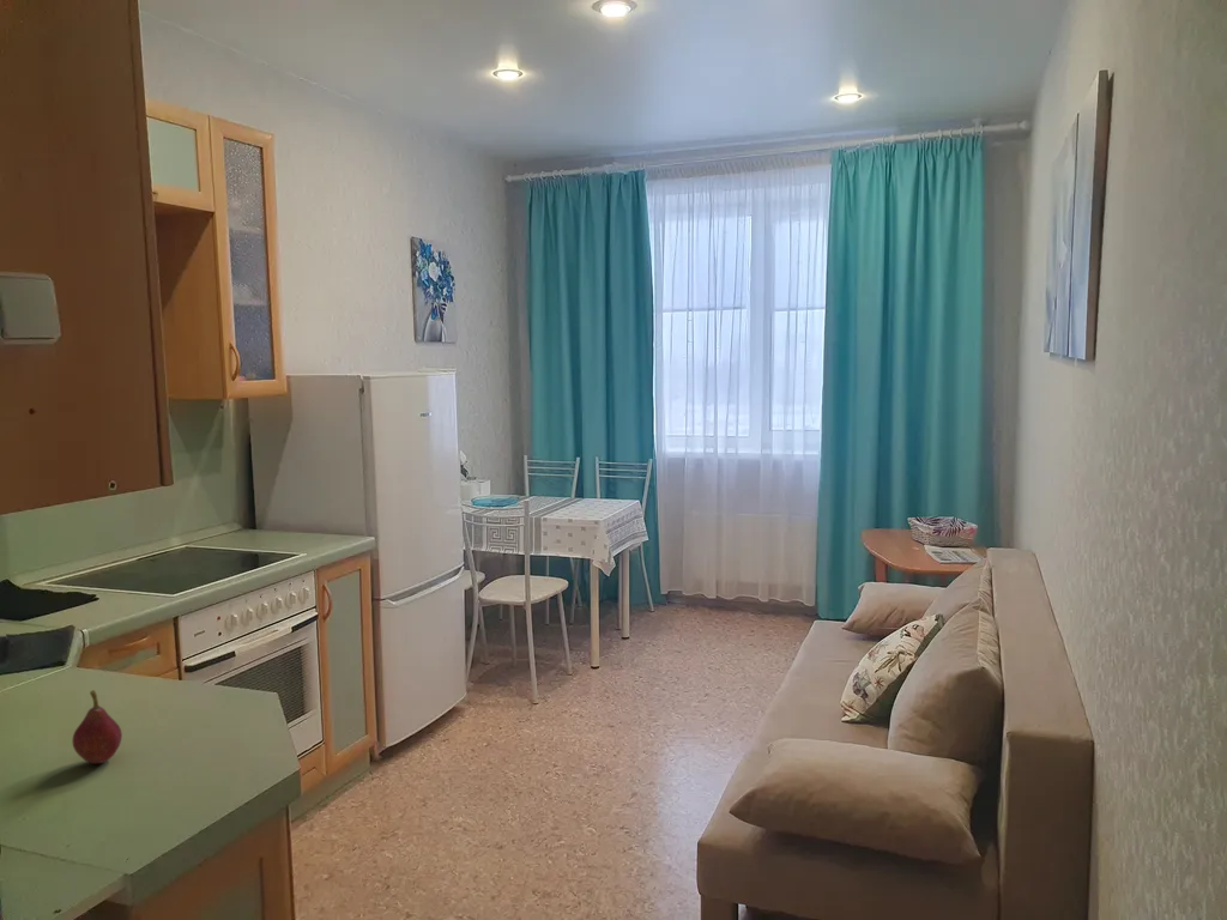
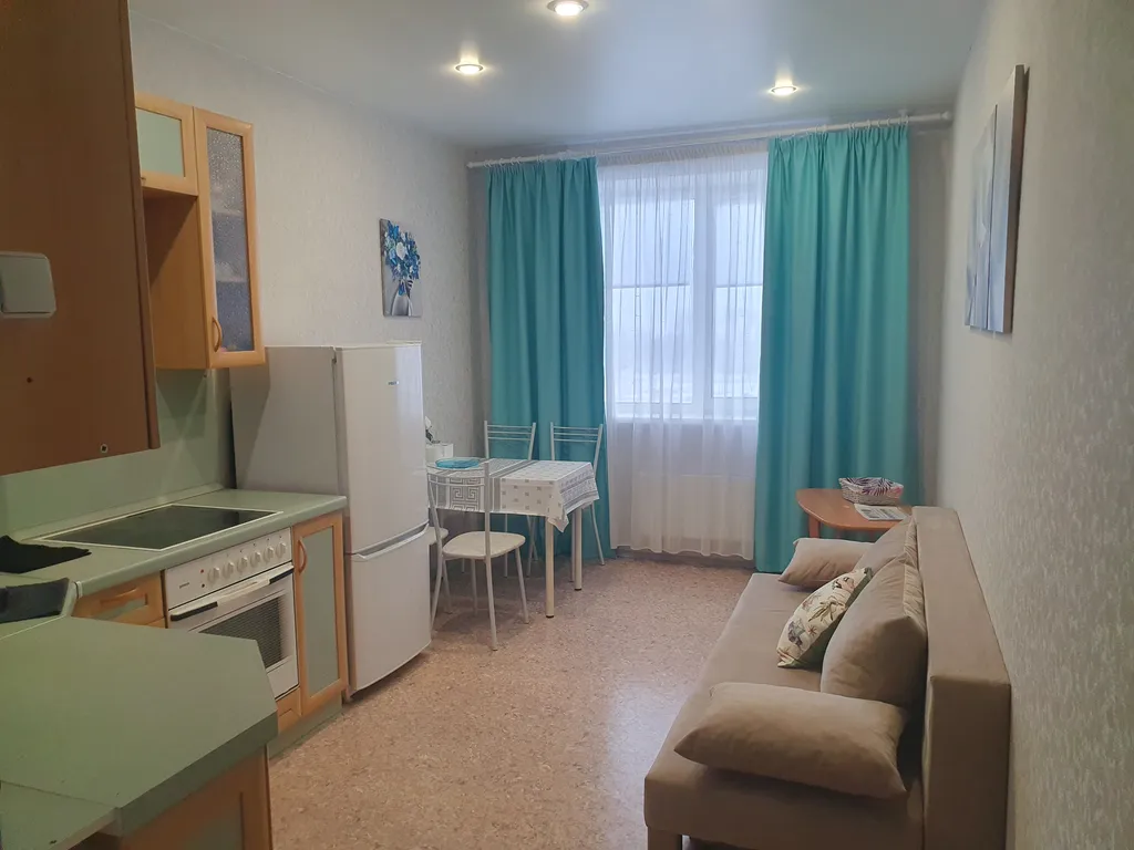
- fruit [72,689,123,764]
